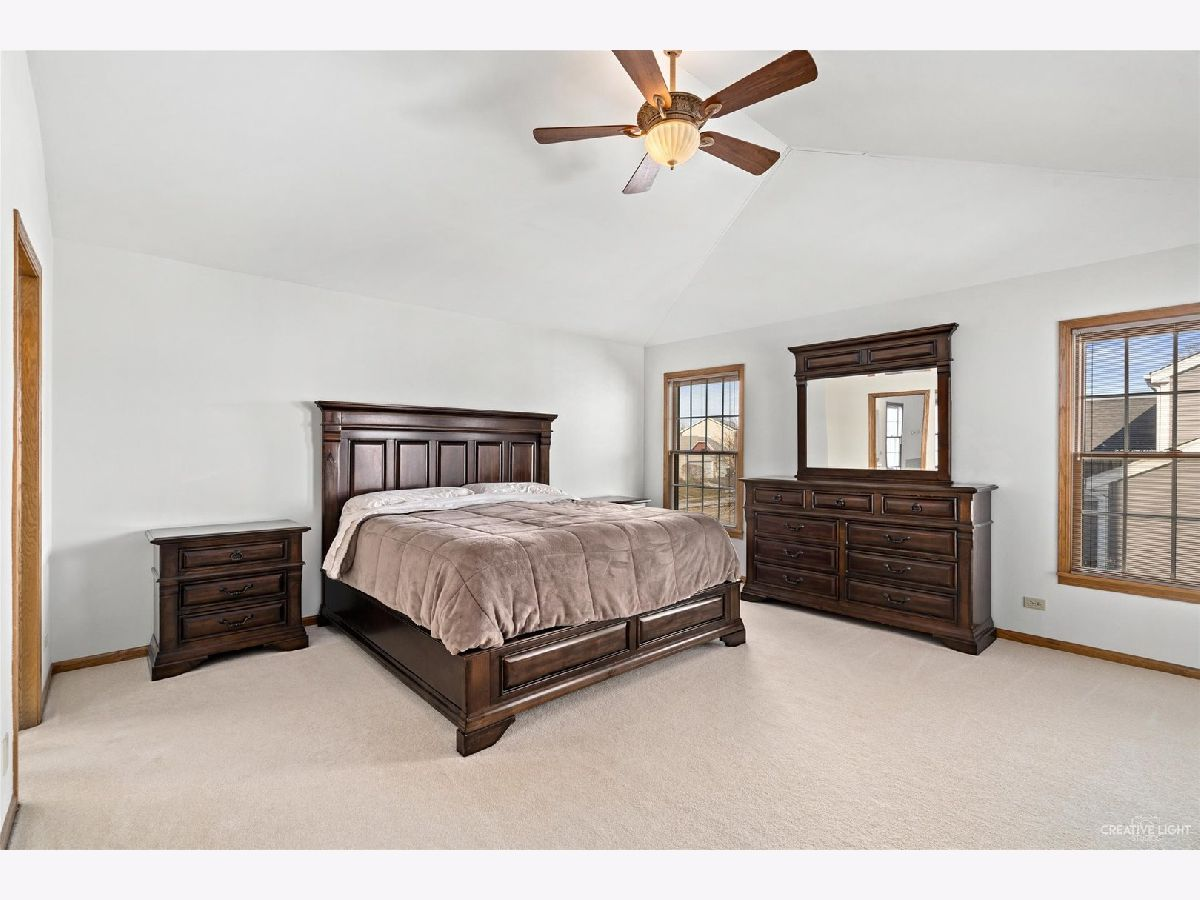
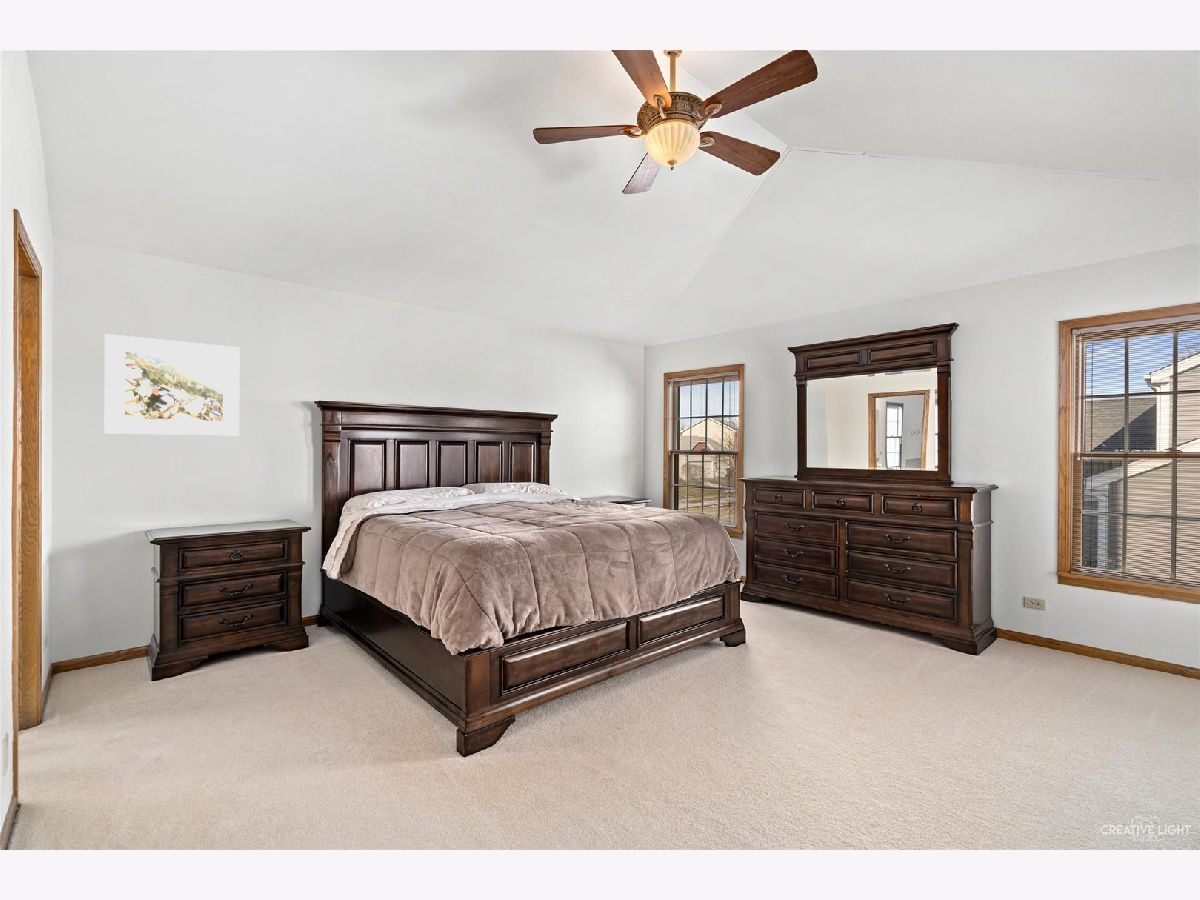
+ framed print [104,333,240,436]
